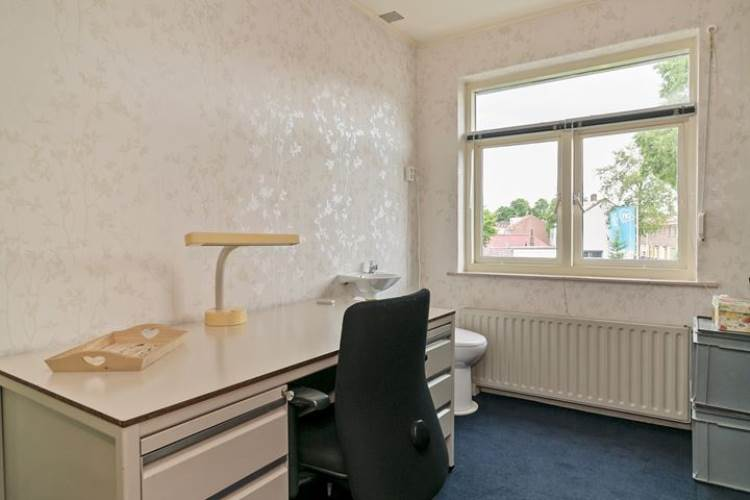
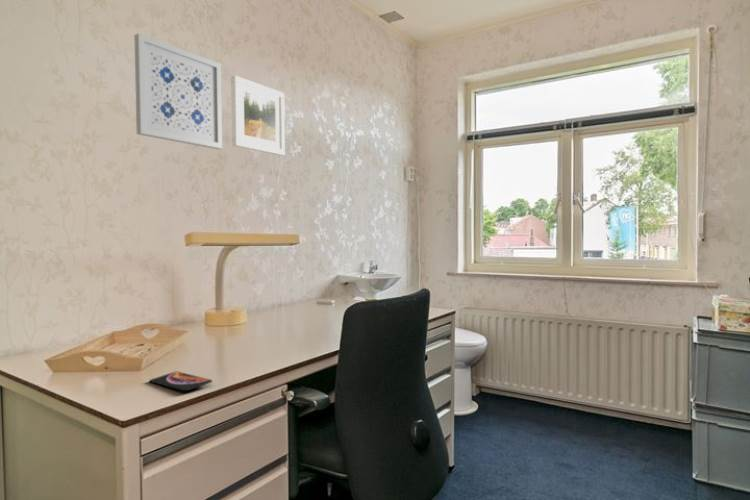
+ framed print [230,74,286,157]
+ smartphone [148,371,213,392]
+ wall art [133,32,223,150]
